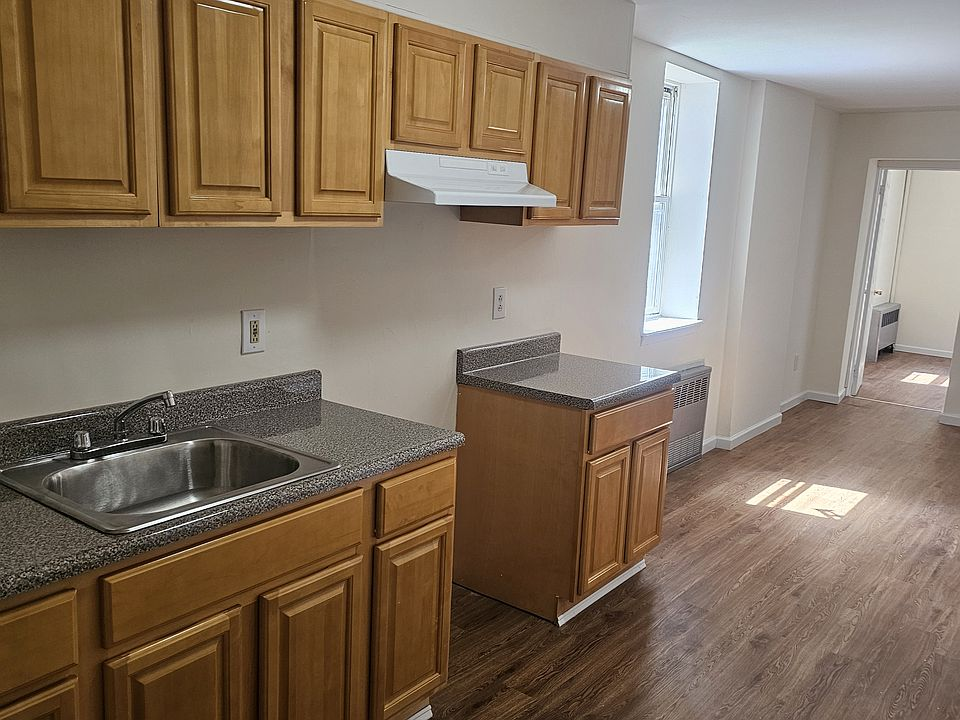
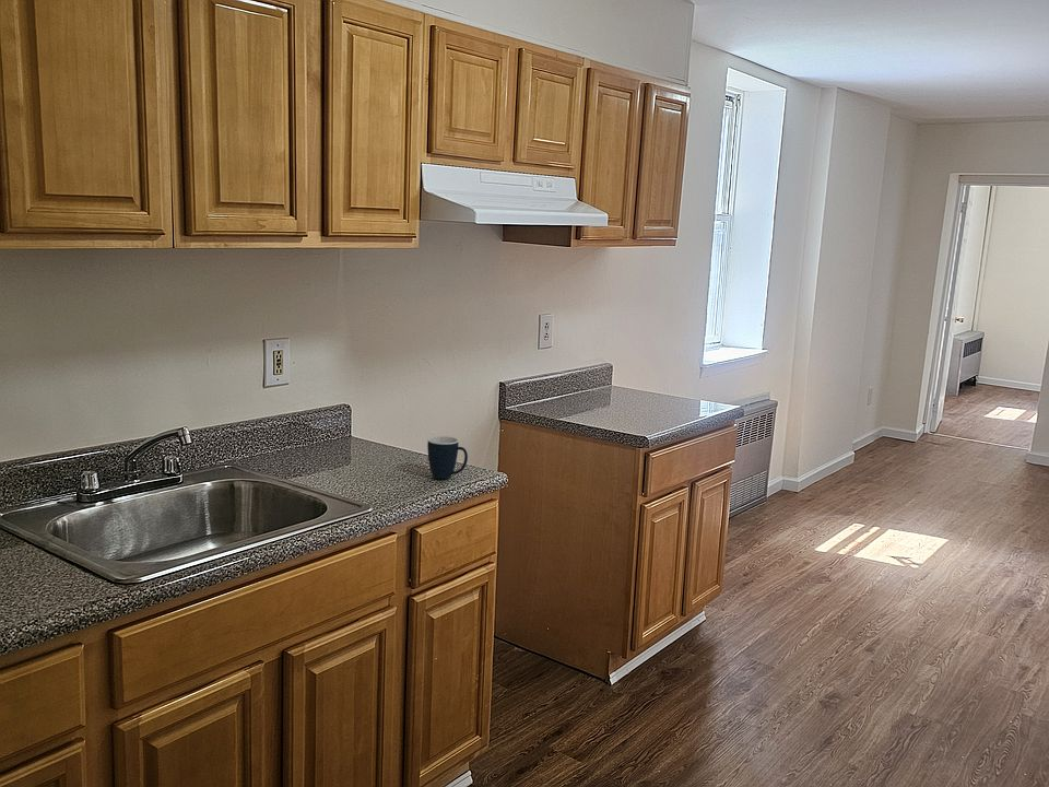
+ mug [426,435,469,480]
